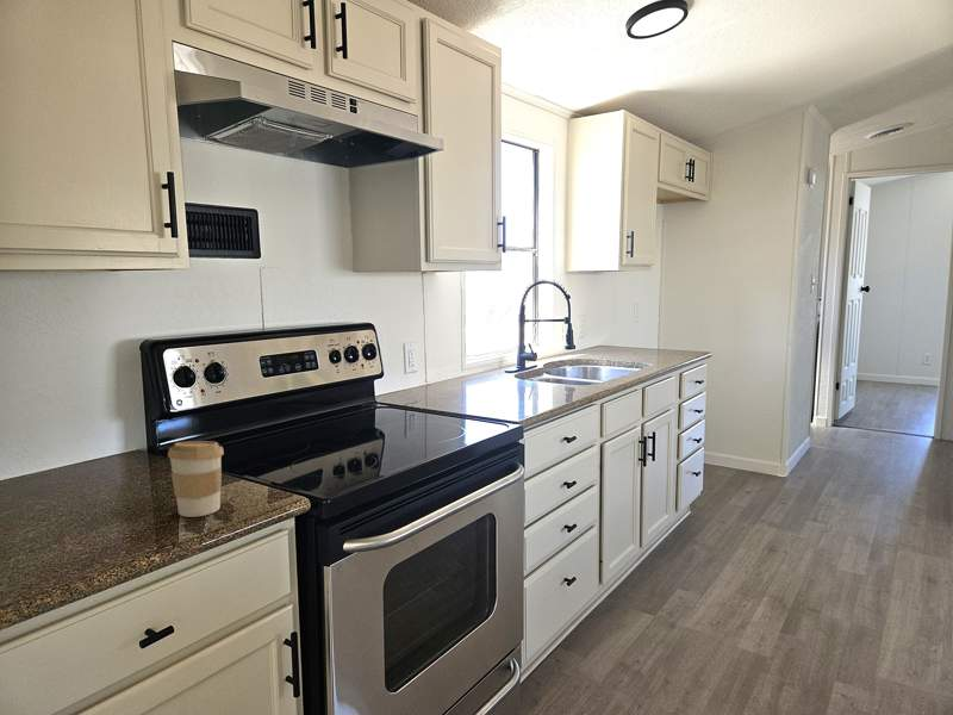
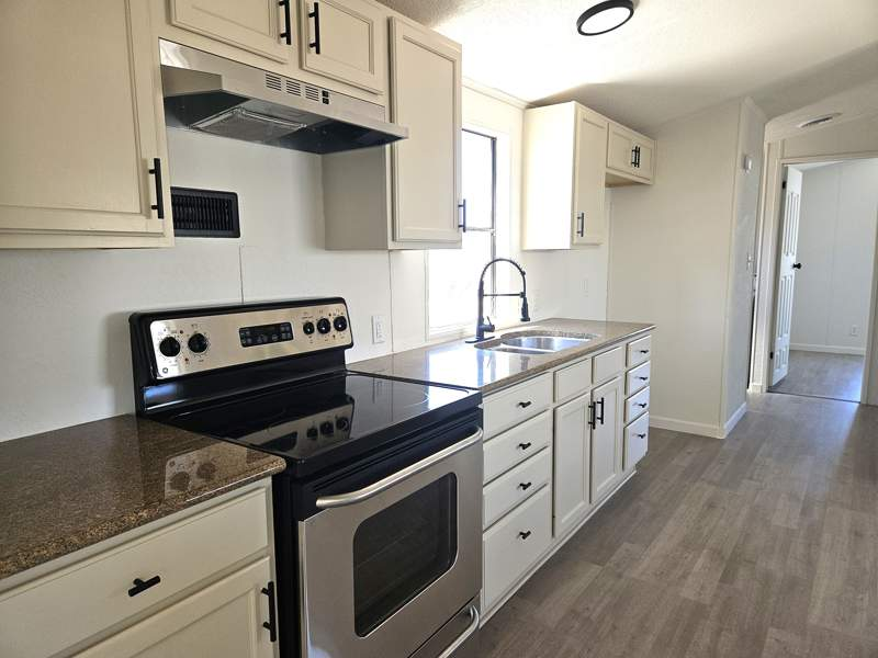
- coffee cup [167,440,225,518]
